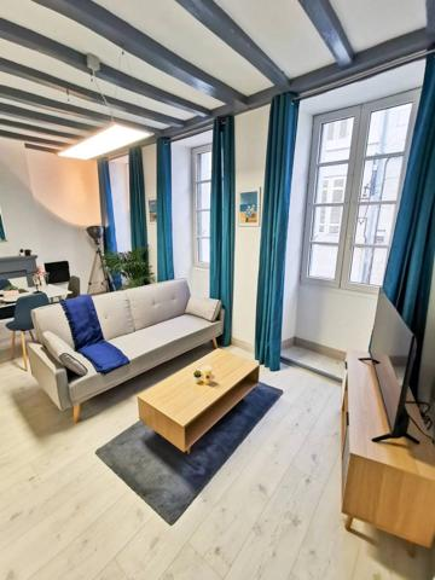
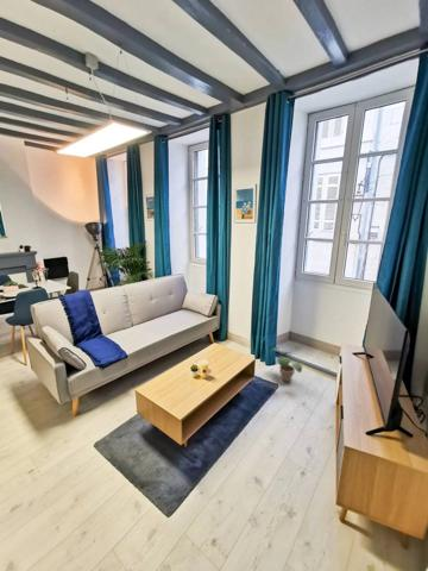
+ potted plant [271,343,303,383]
